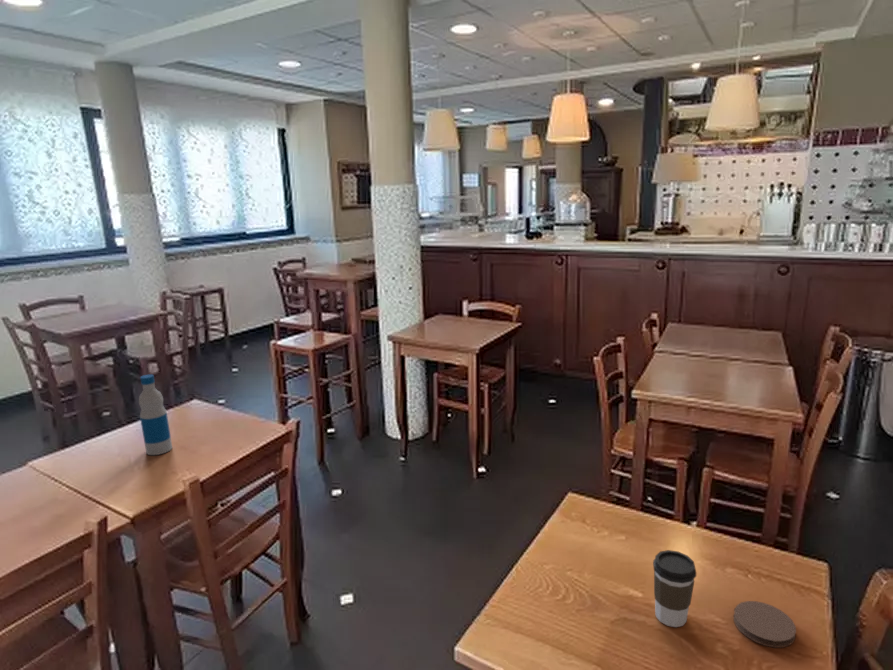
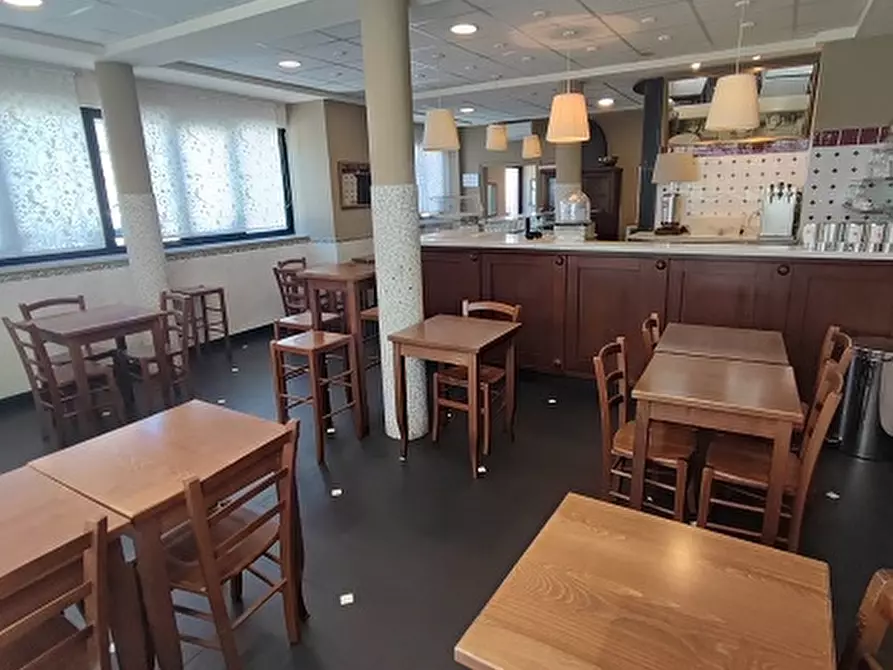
- coffee cup [652,549,697,628]
- bottle [138,373,173,456]
- coaster [733,600,797,648]
